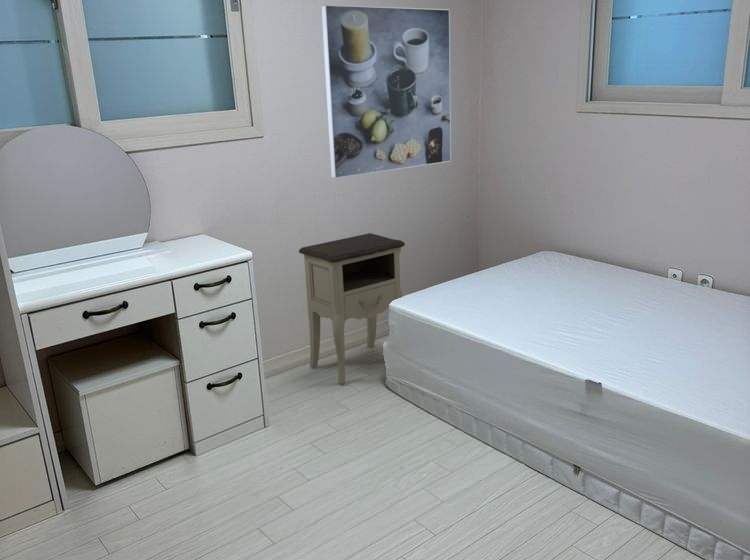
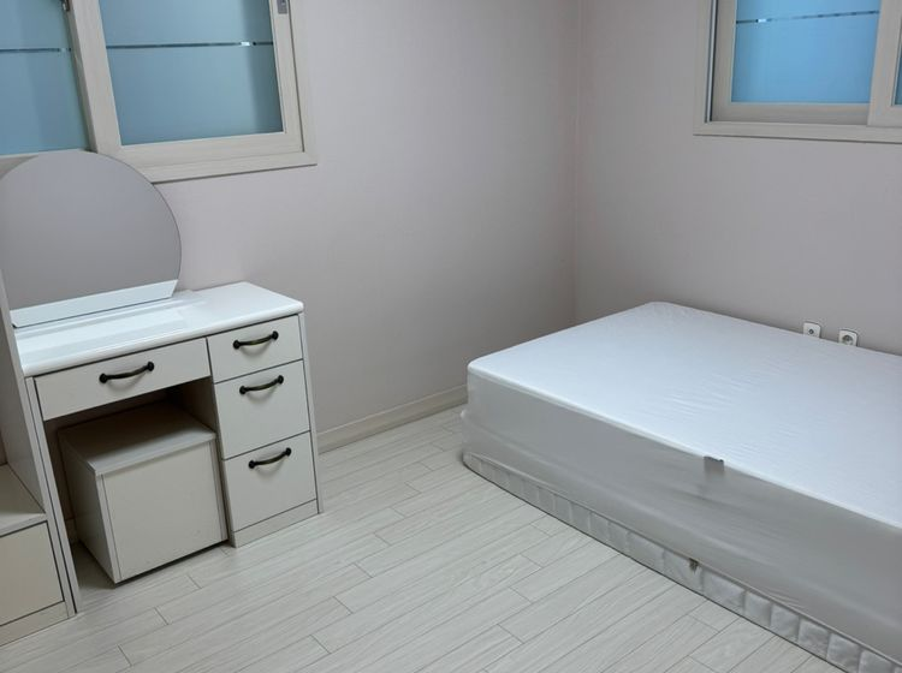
- nightstand [298,232,406,385]
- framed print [320,4,452,179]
